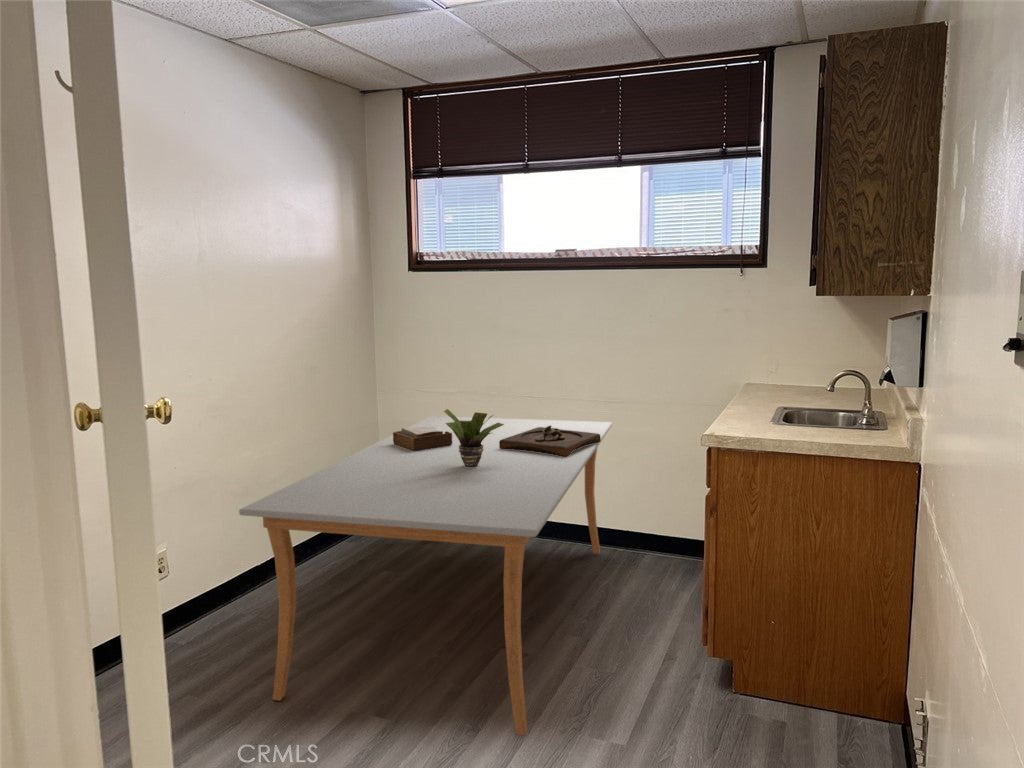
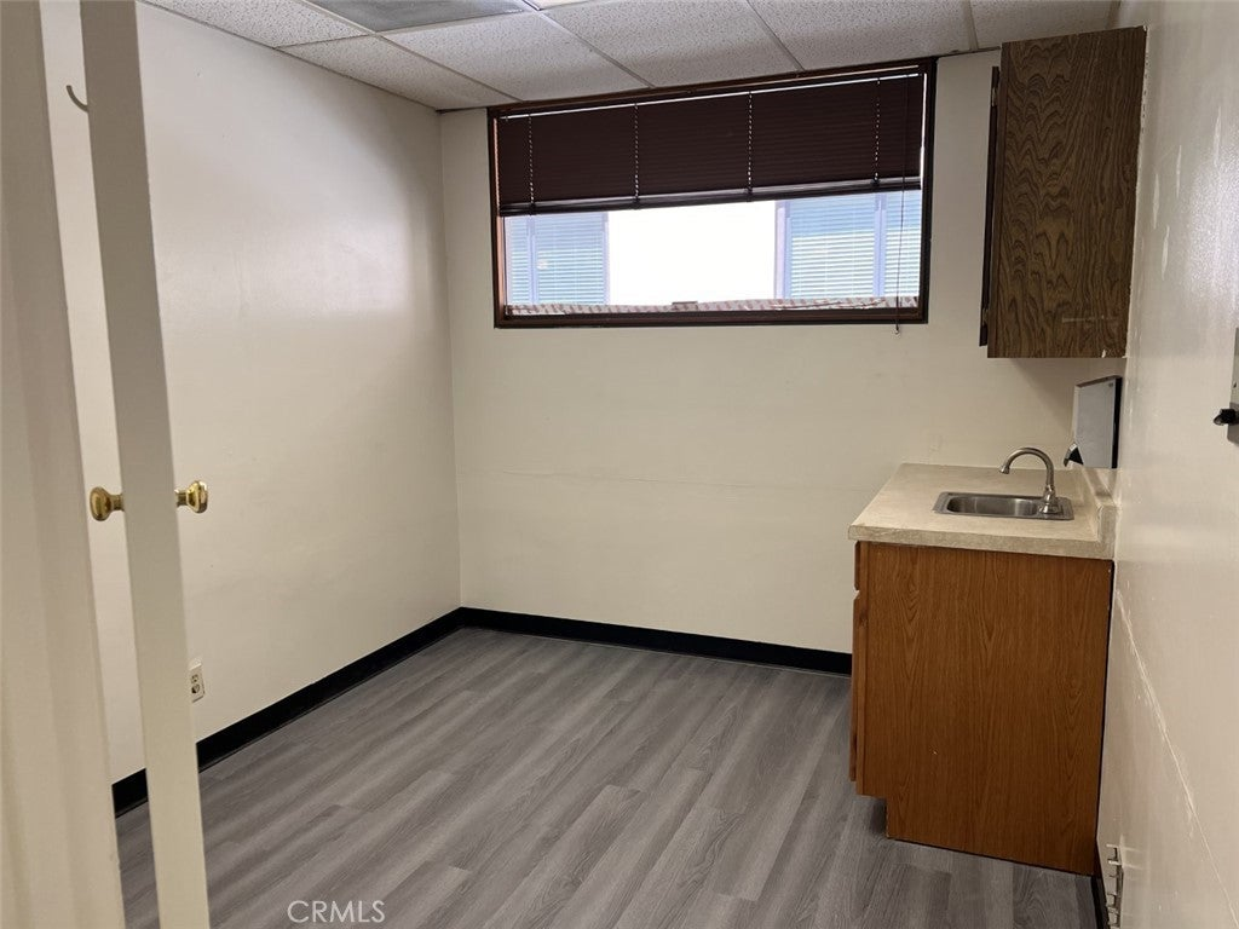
- wooden tray [499,425,601,457]
- potted plant [443,408,505,467]
- napkin holder [392,426,453,451]
- dining table [238,415,613,736]
